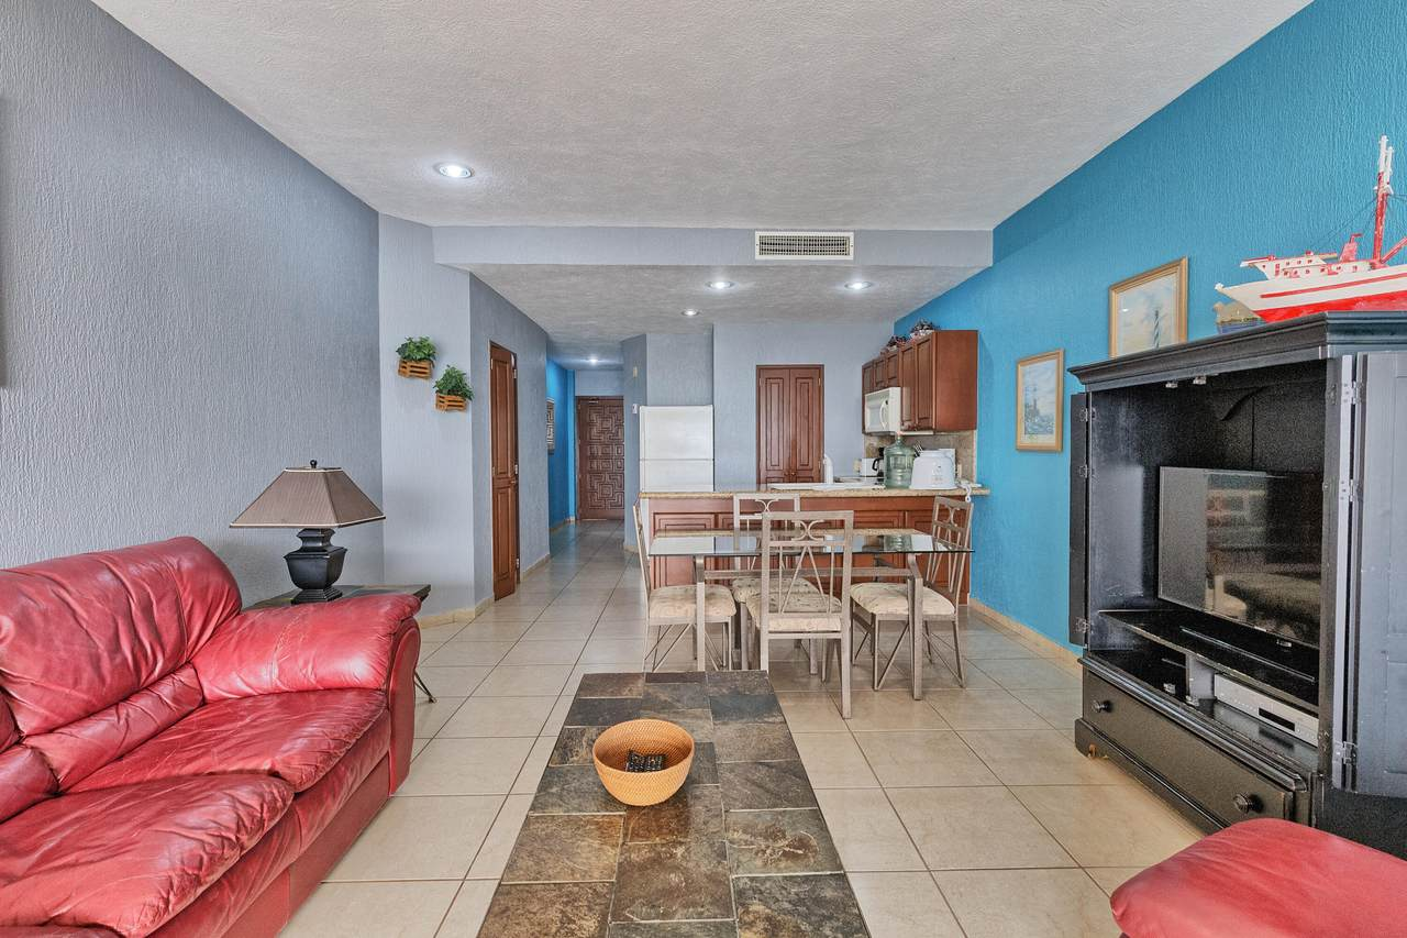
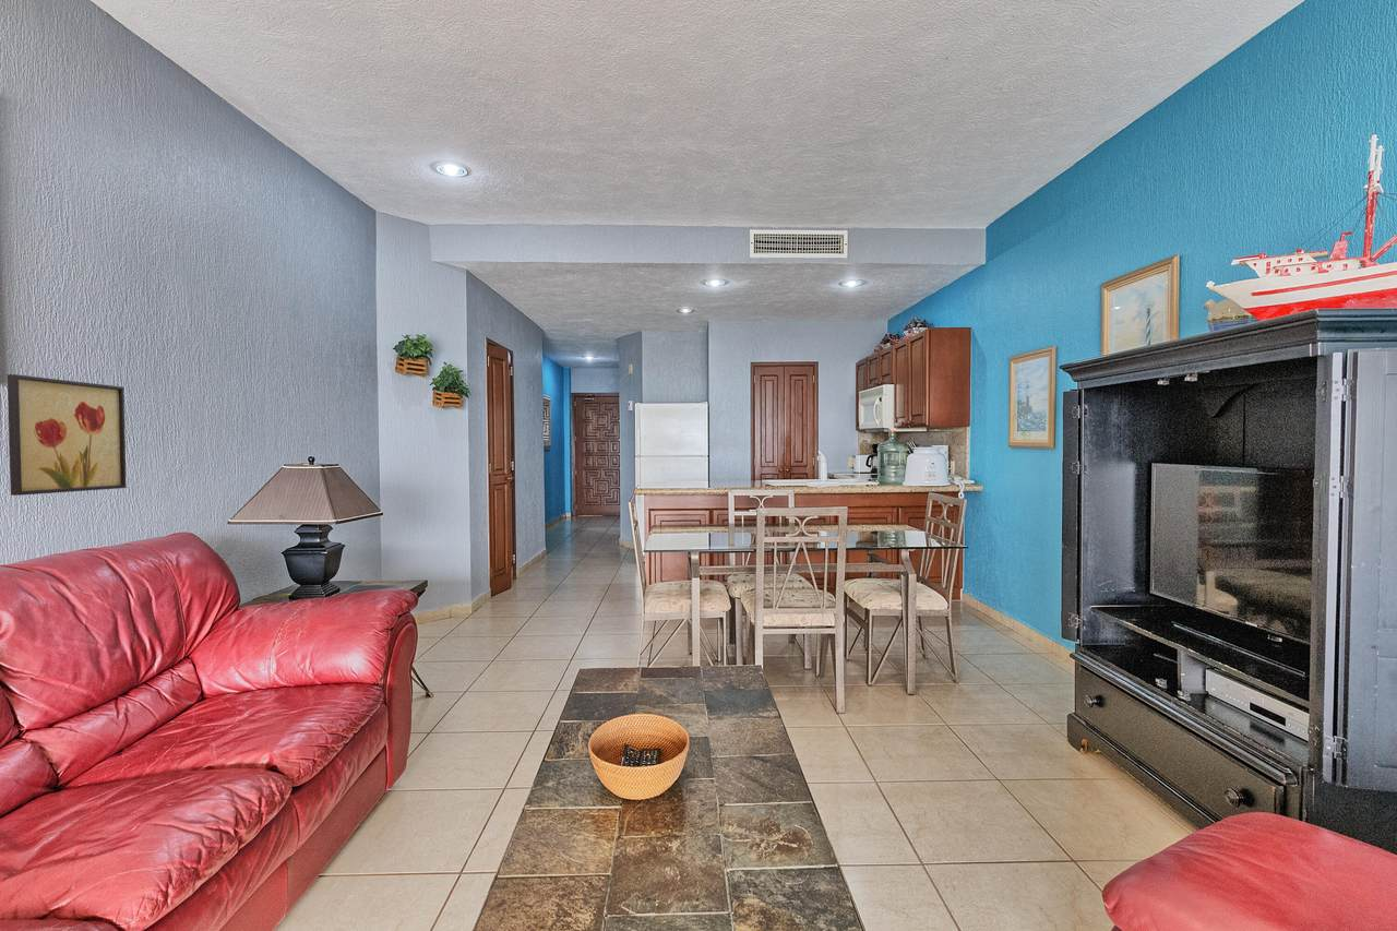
+ wall art [7,373,128,497]
